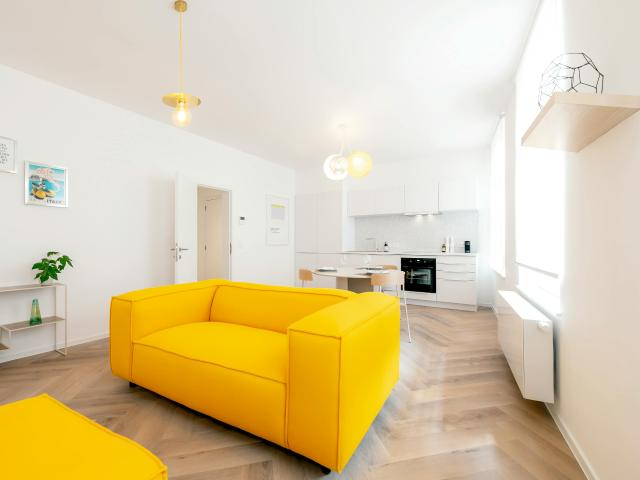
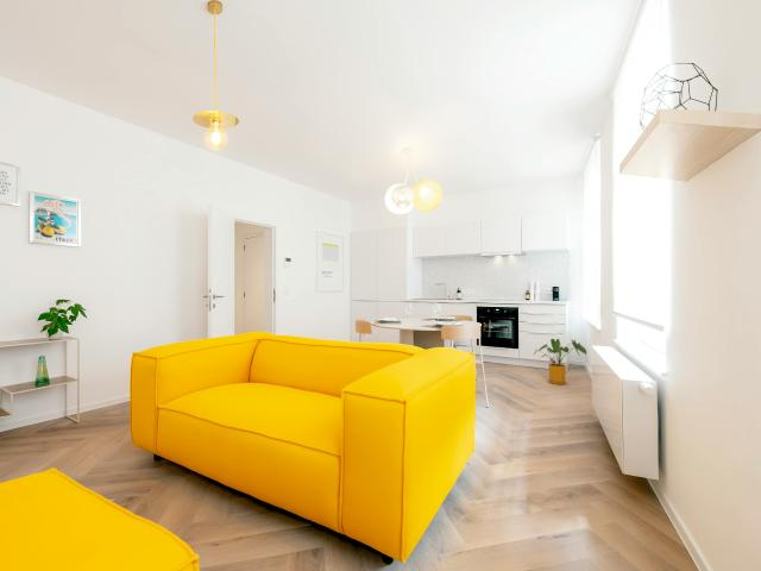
+ house plant [533,338,587,385]
